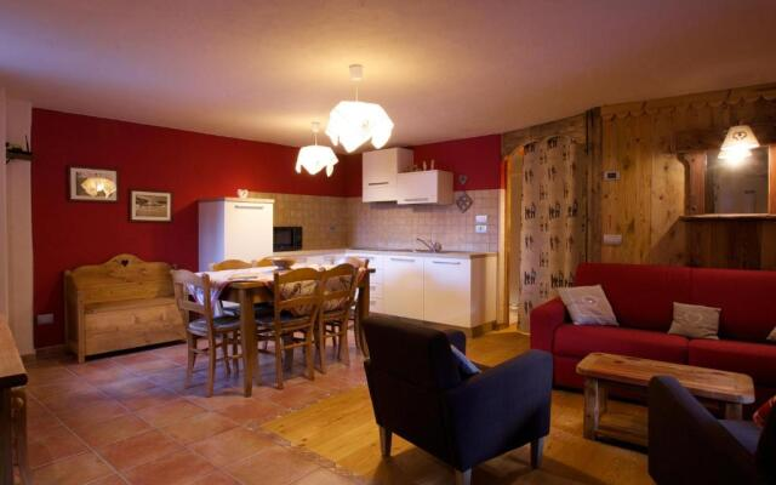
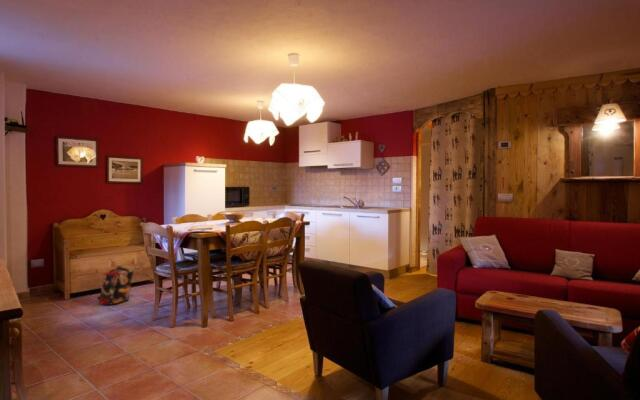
+ backpack [96,265,134,306]
